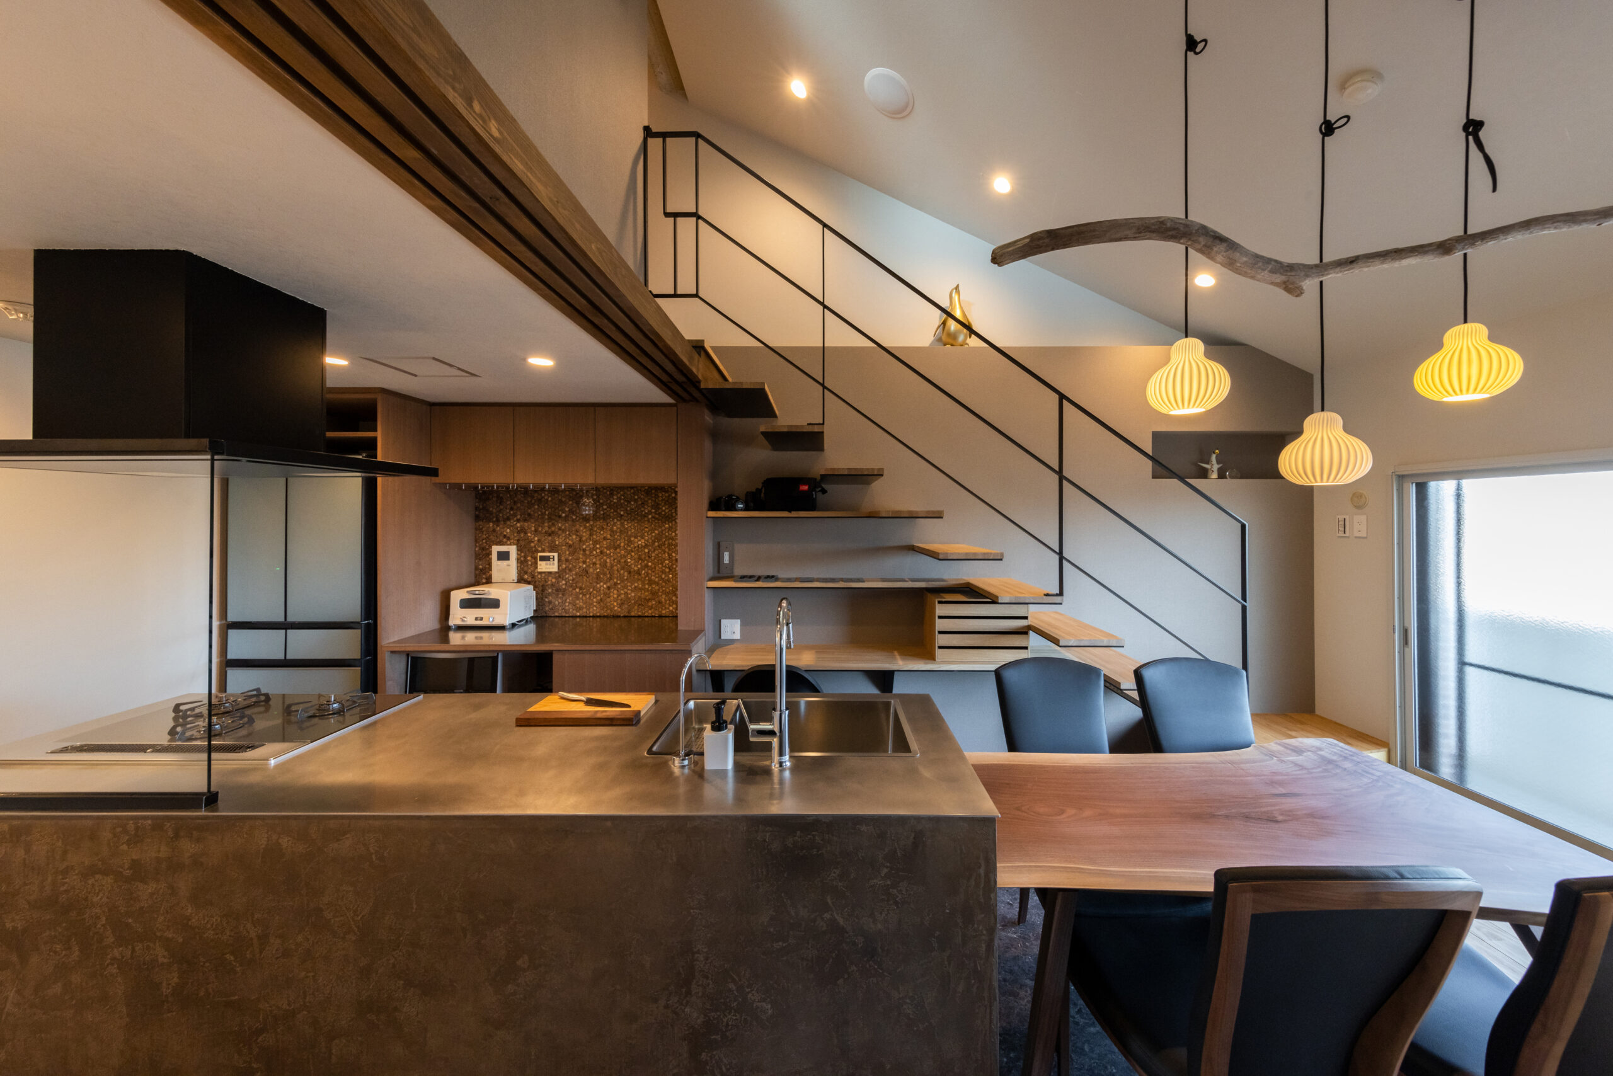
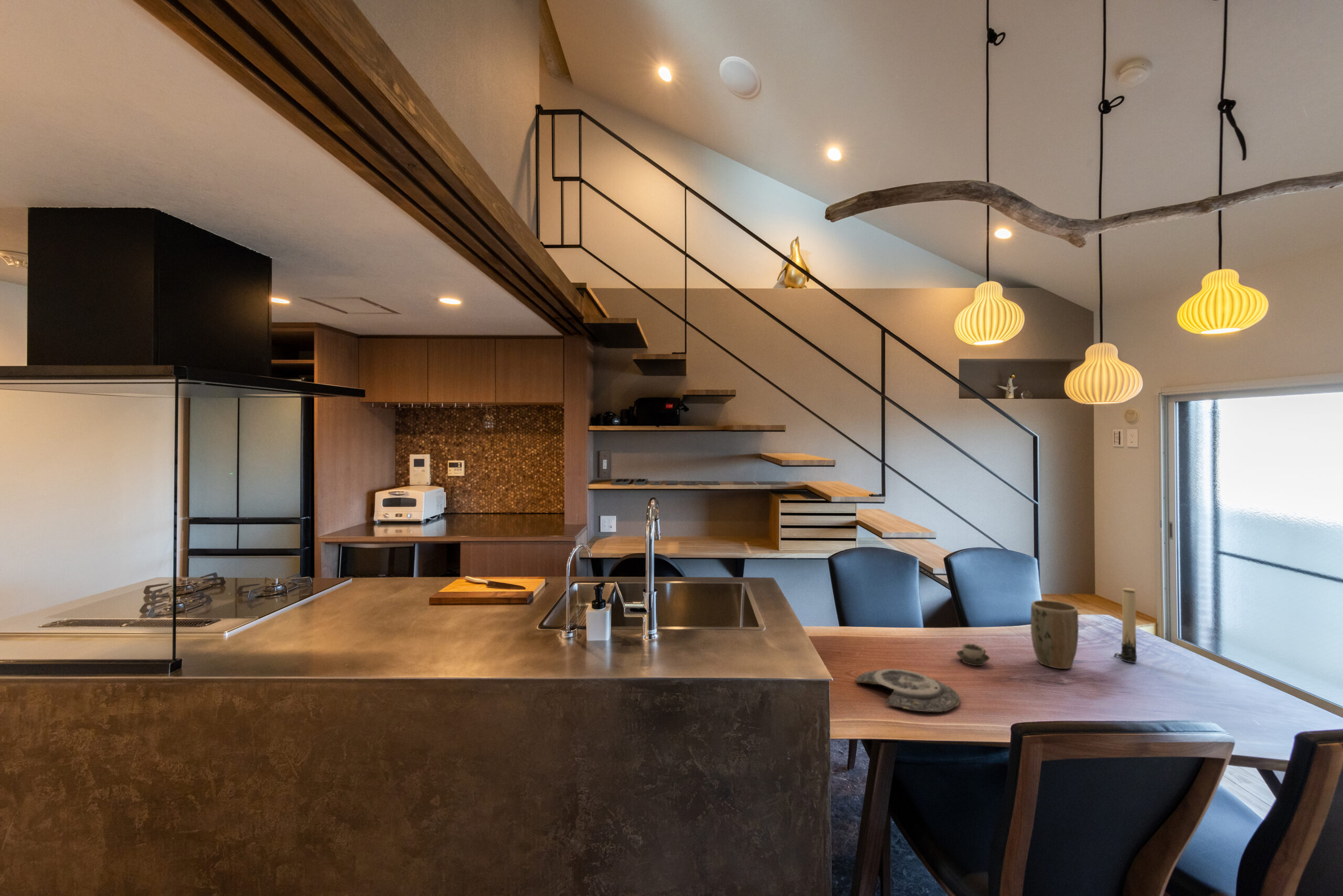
+ cup [956,643,990,666]
+ plate [856,668,961,712]
+ plant pot [1030,600,1079,669]
+ candle [1114,588,1137,664]
